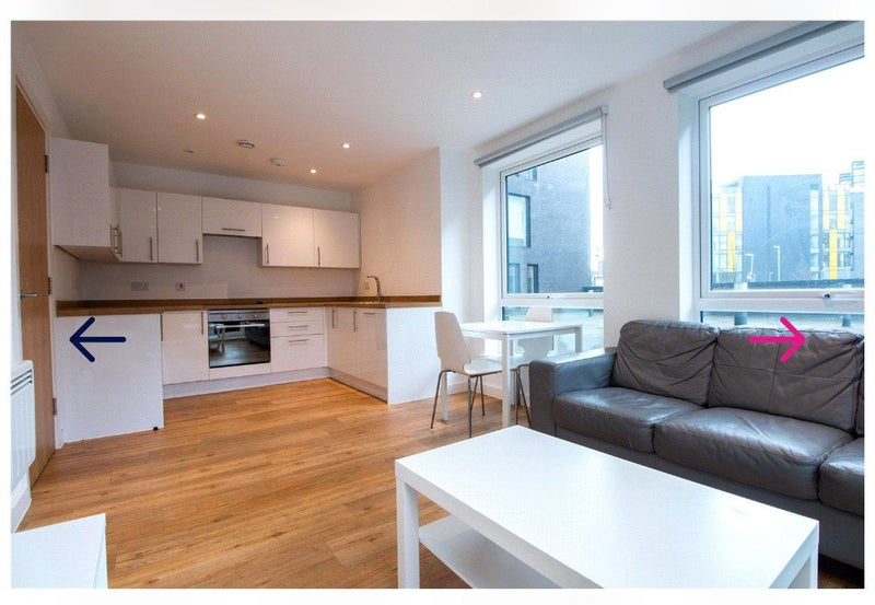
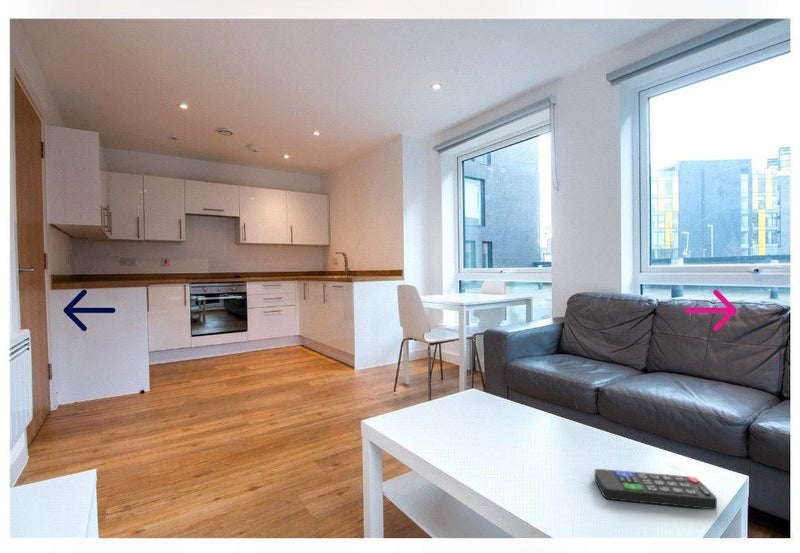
+ remote control [594,468,718,510]
